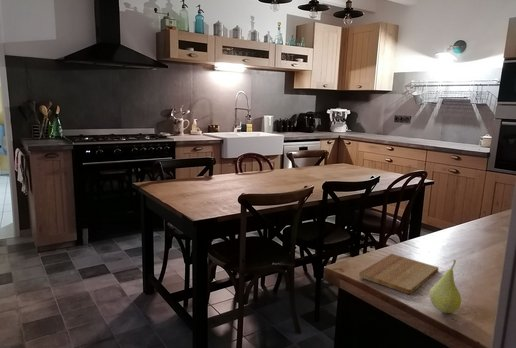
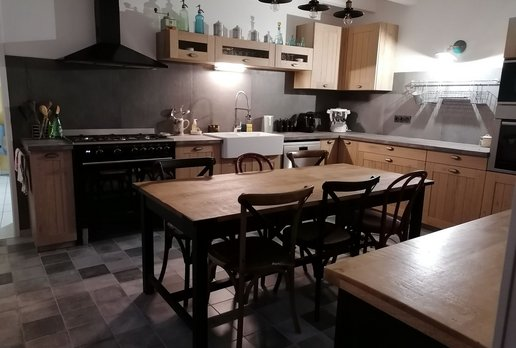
- cutting board [358,253,439,295]
- fruit [429,259,462,314]
